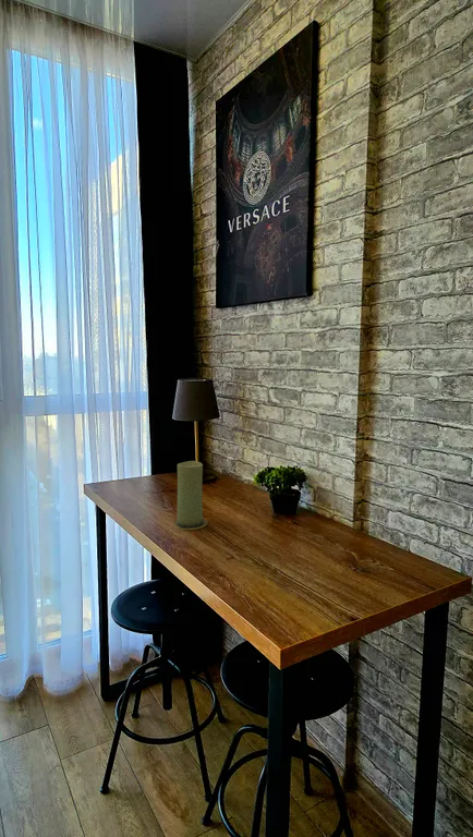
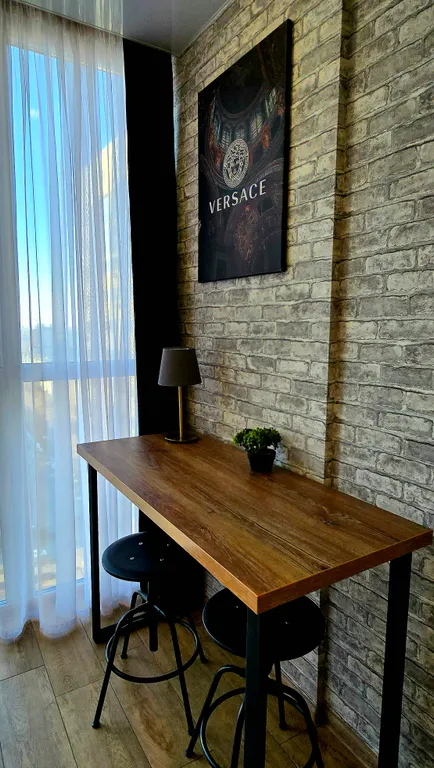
- candle [171,460,208,531]
